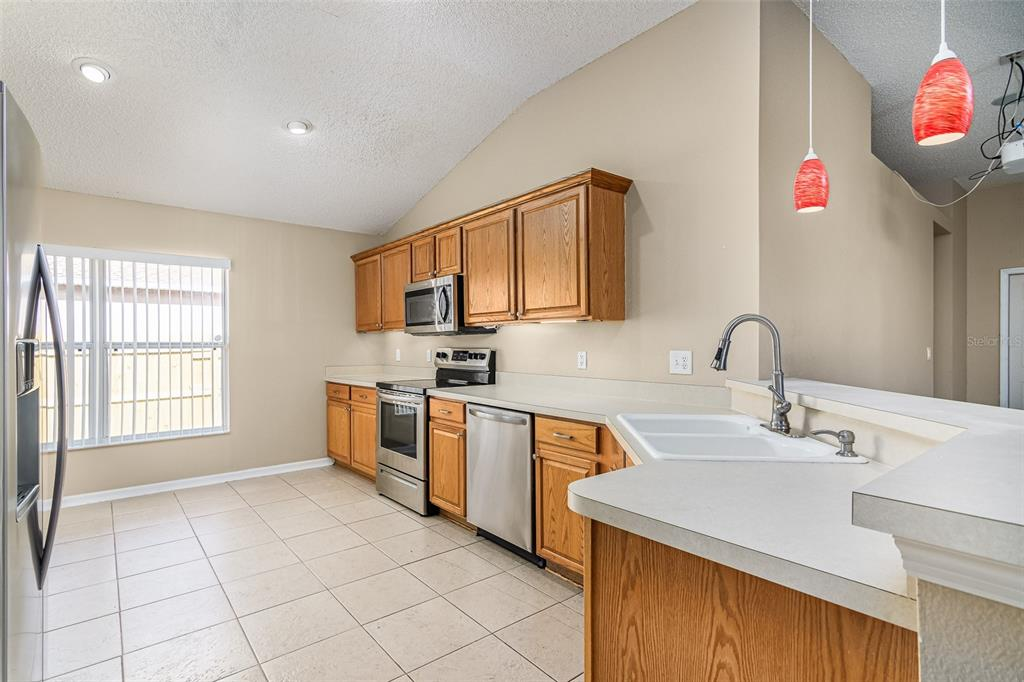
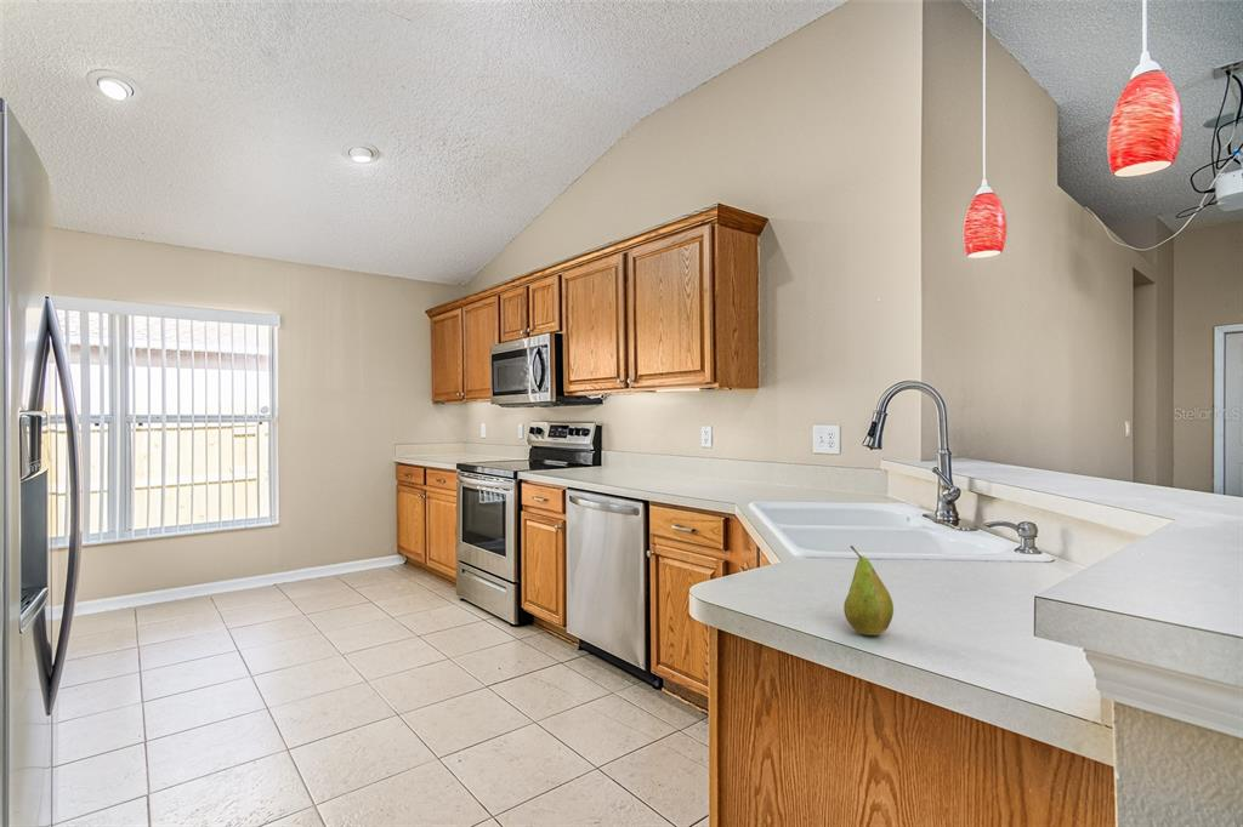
+ fruit [842,544,895,637]
